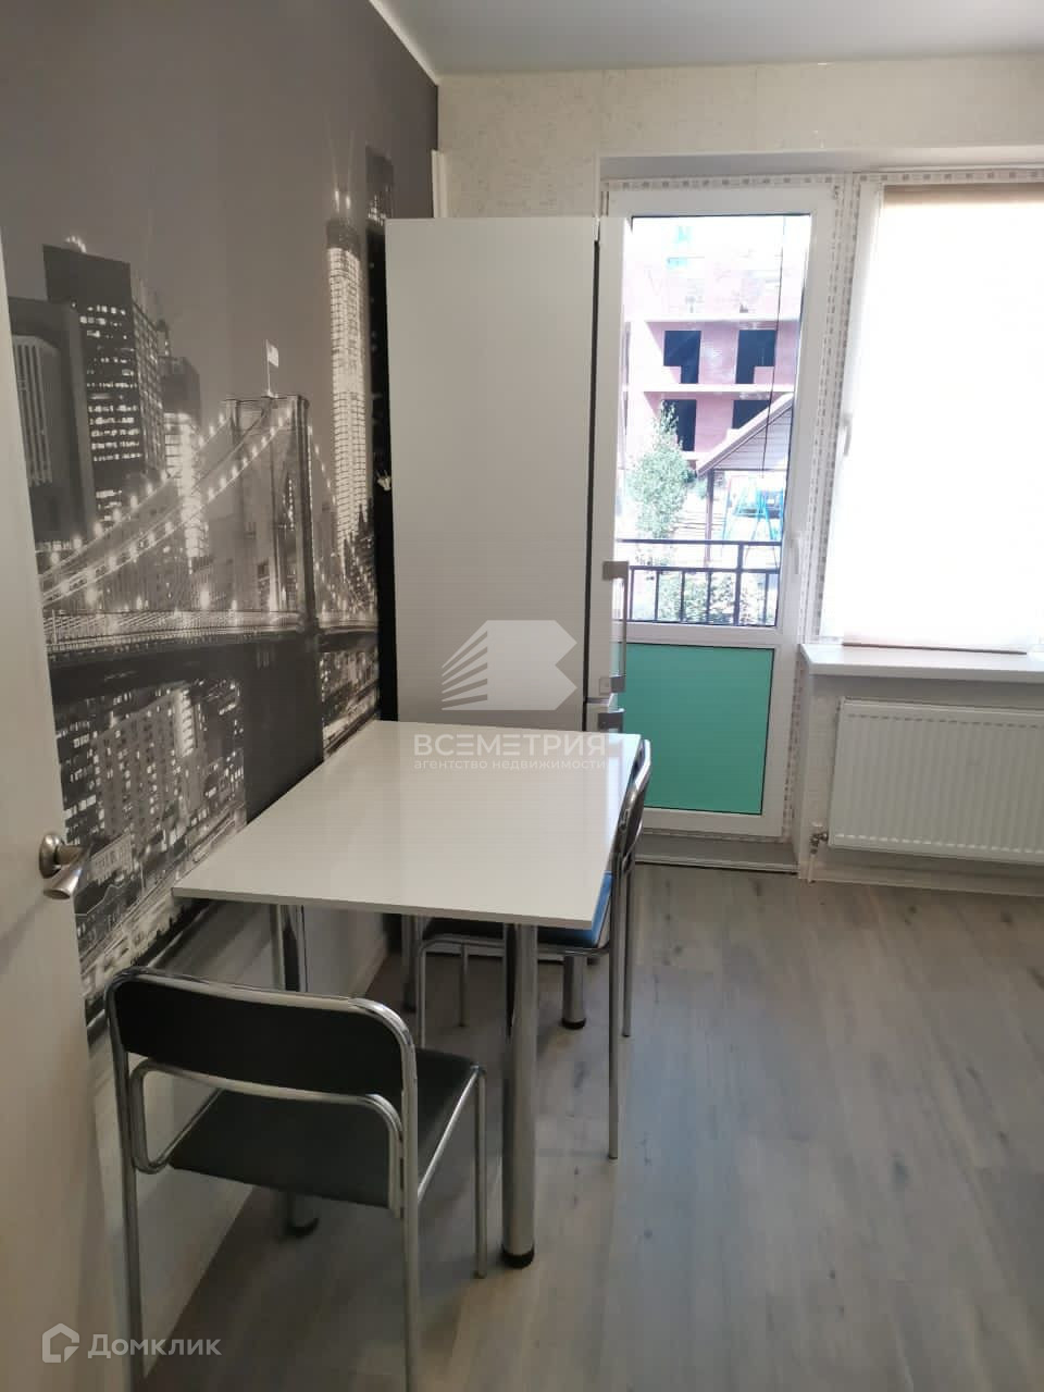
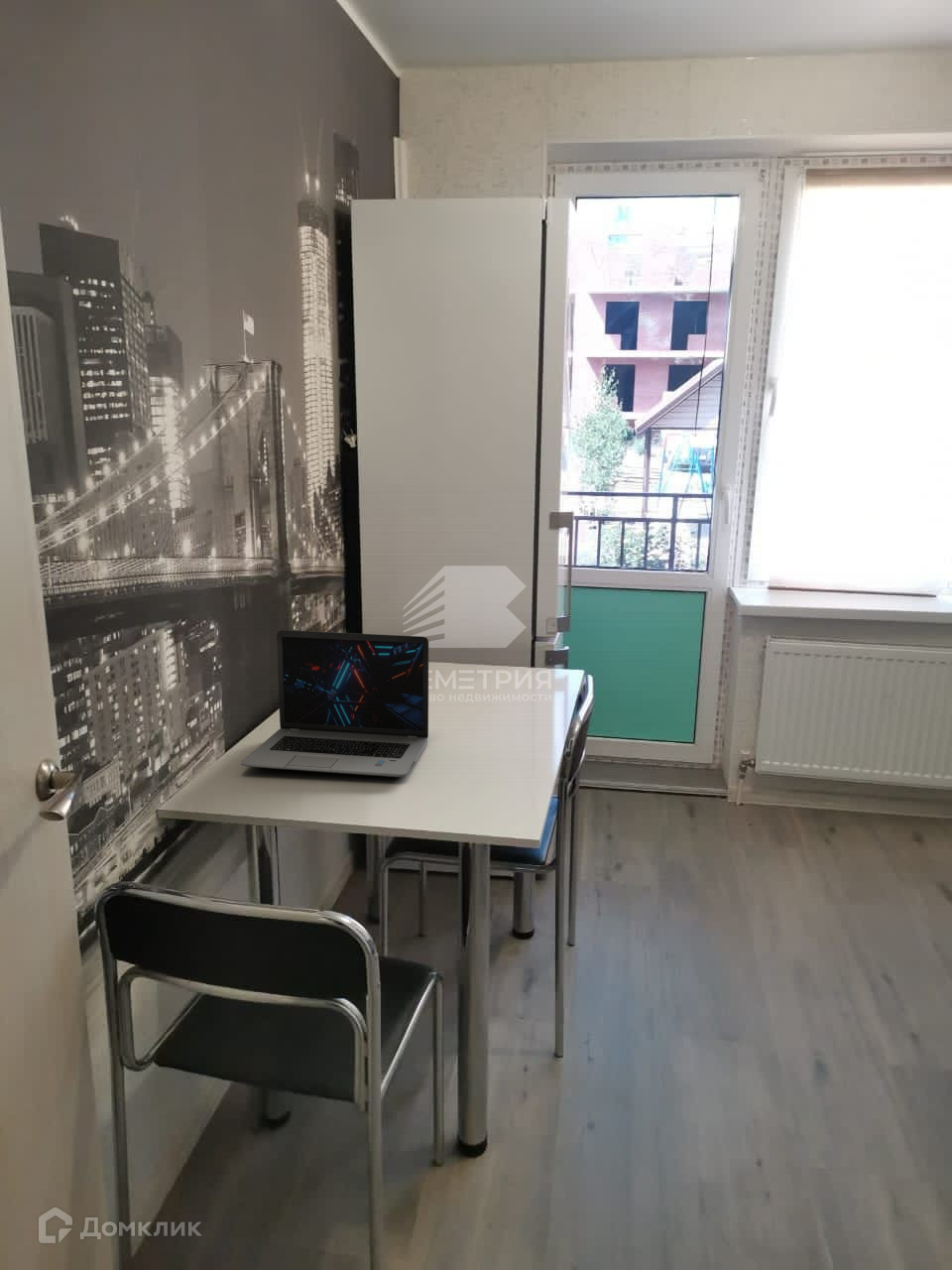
+ laptop [240,629,429,778]
